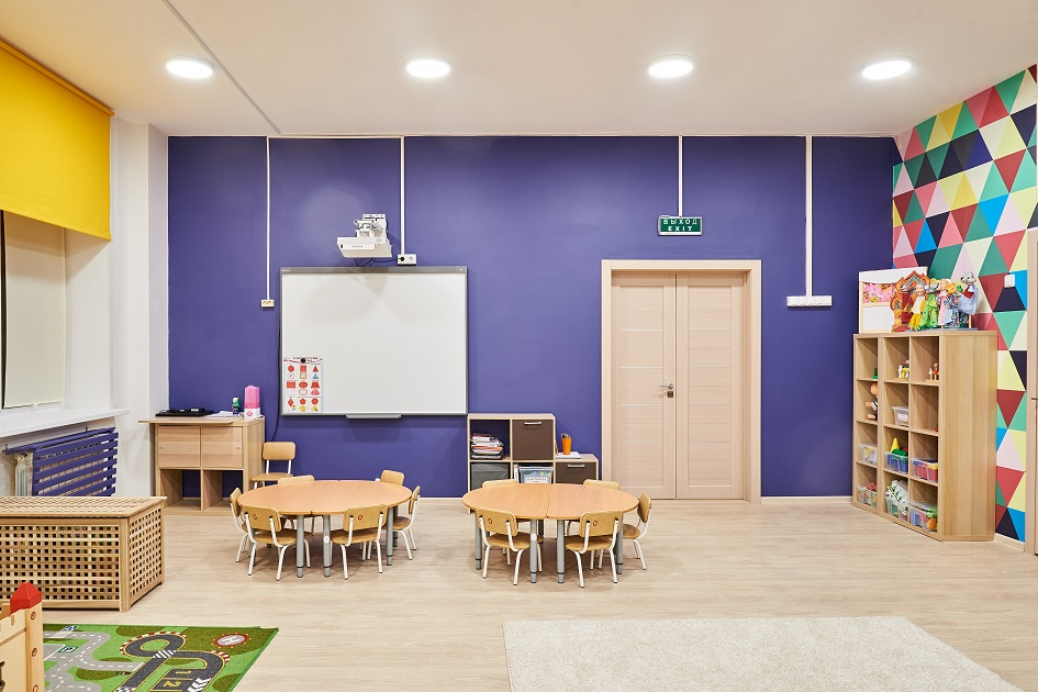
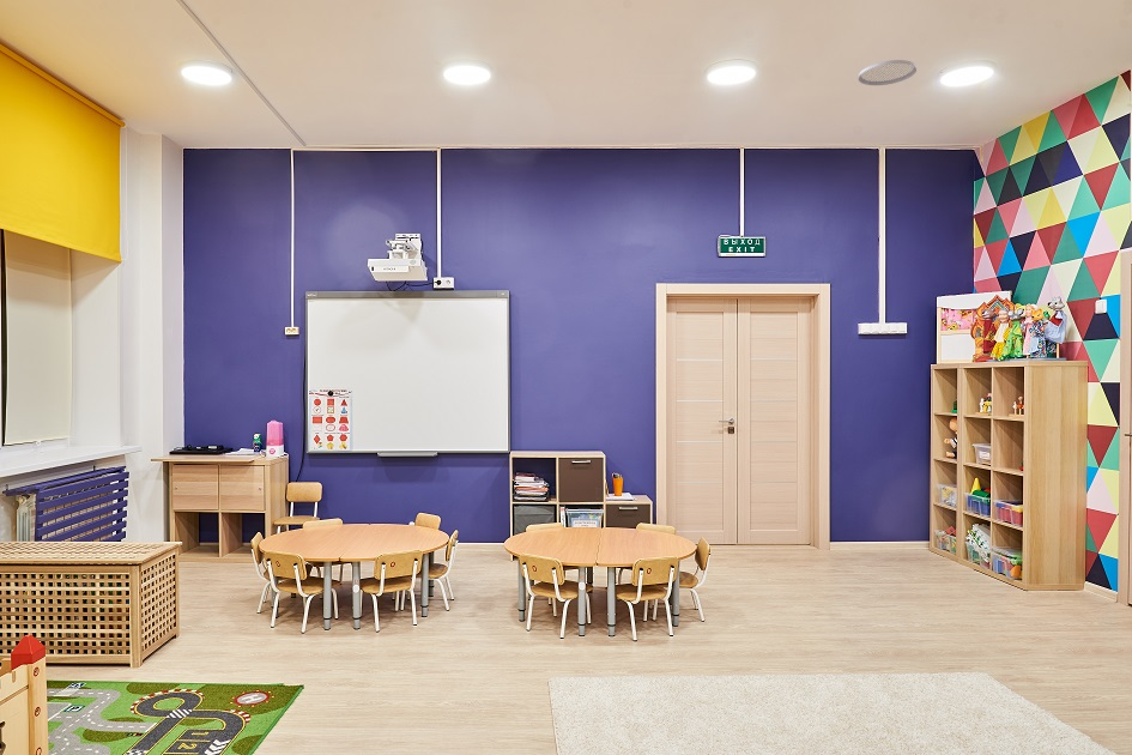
+ ceiling vent [858,59,918,86]
